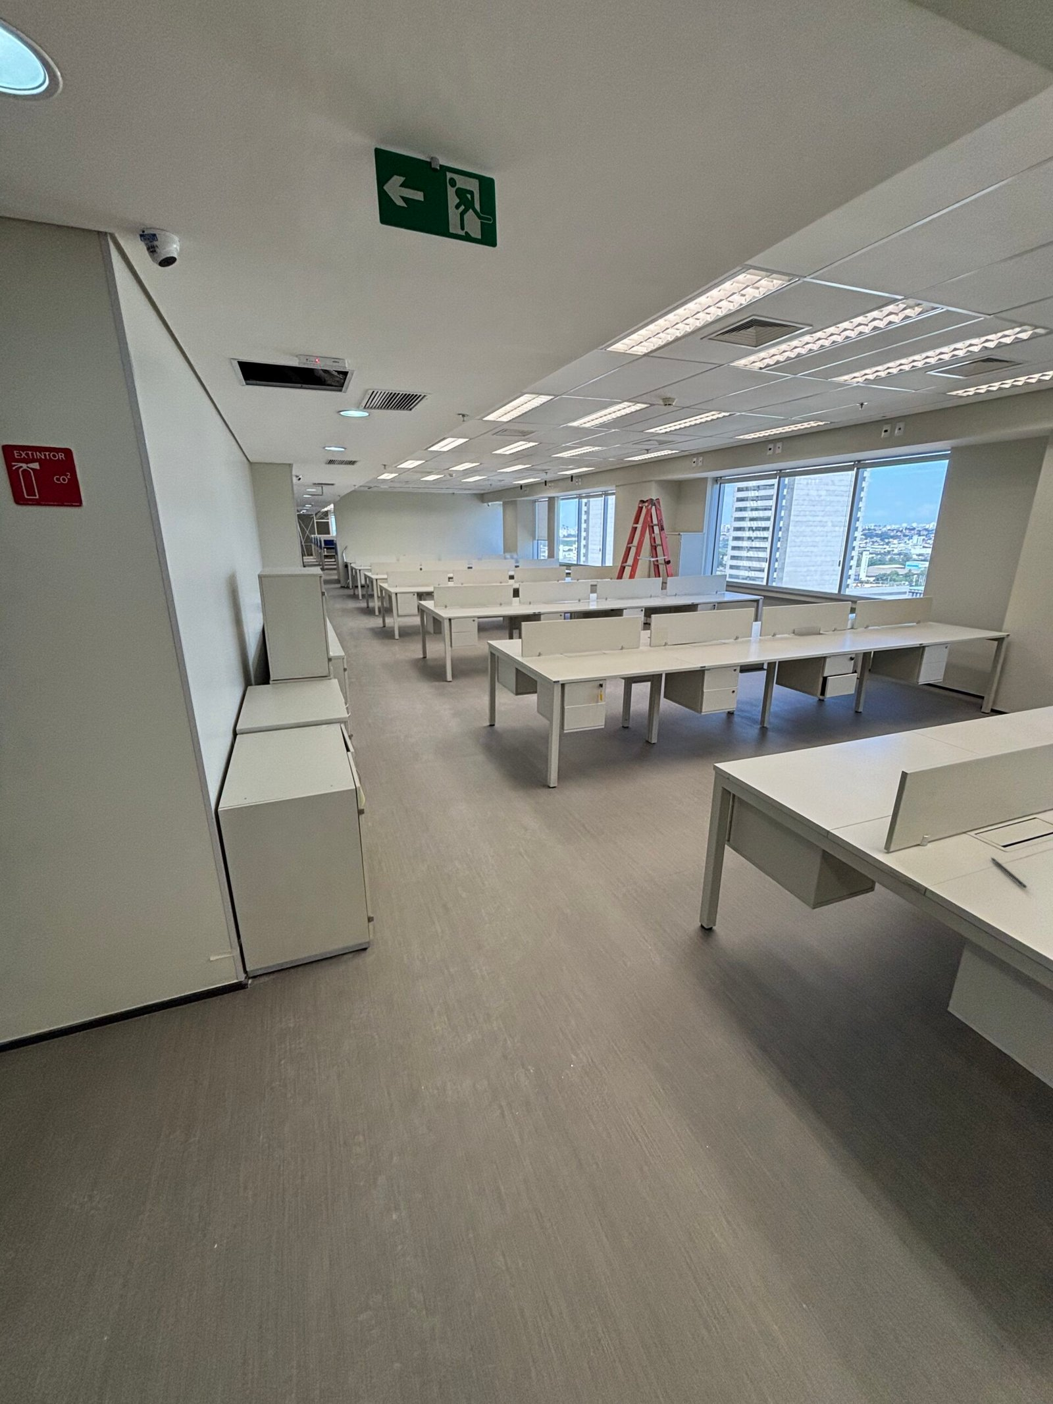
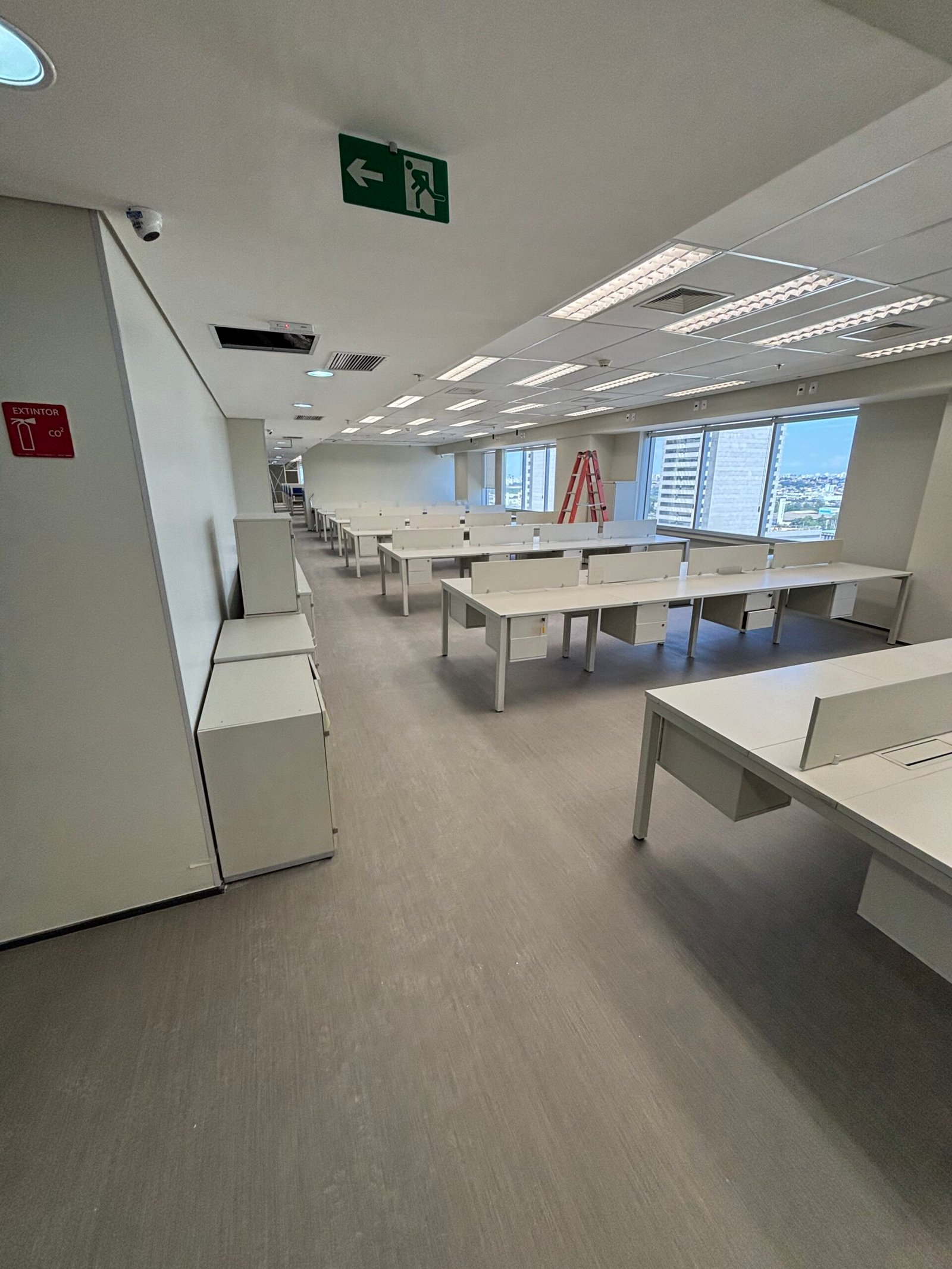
- pen [990,856,1028,888]
